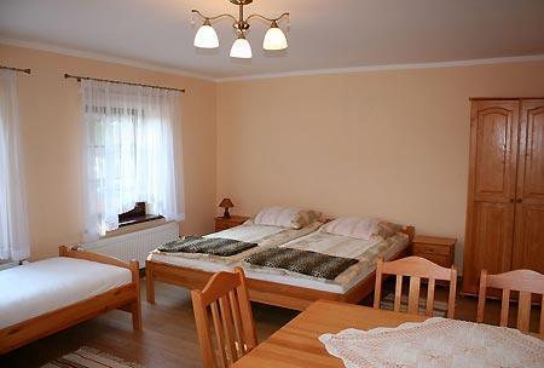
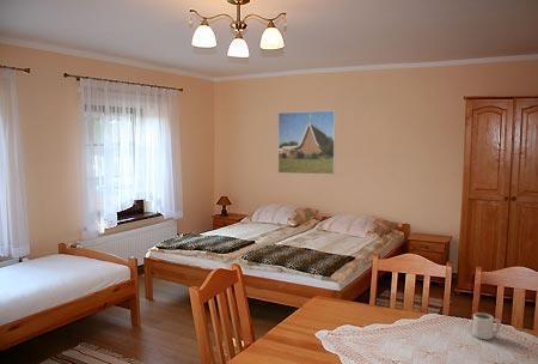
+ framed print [277,109,337,176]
+ cup [472,311,501,340]
